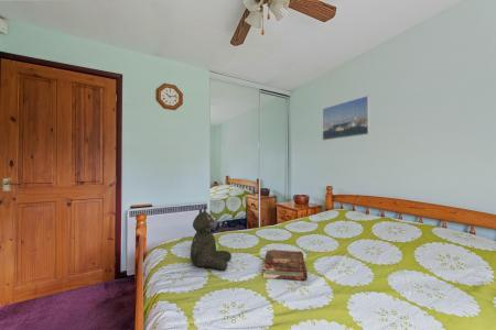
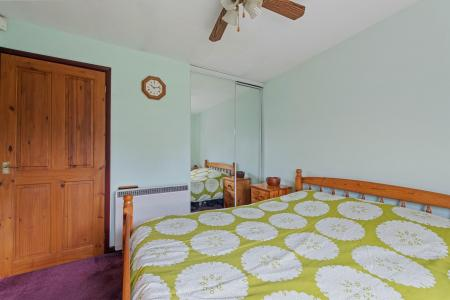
- teddy bear [190,205,233,272]
- book [262,248,309,282]
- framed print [322,95,371,142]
